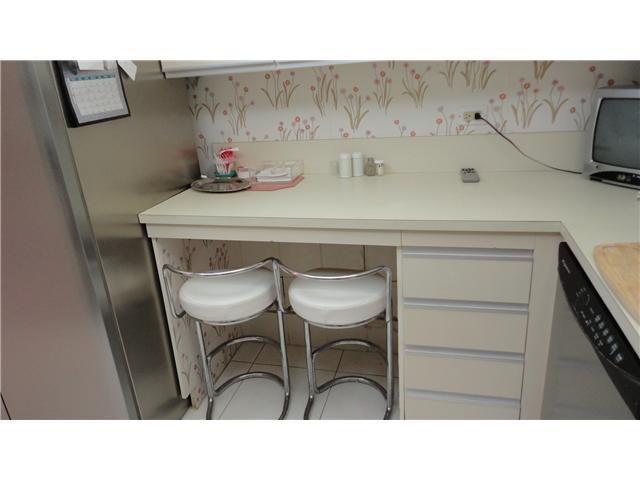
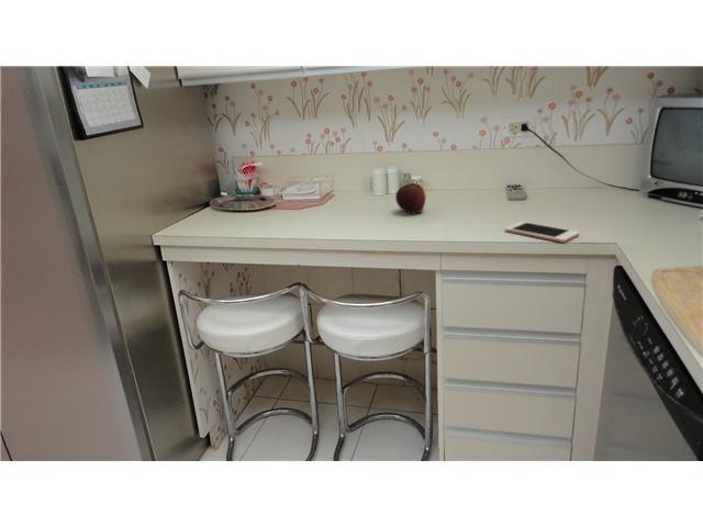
+ fruit [394,182,427,214]
+ cell phone [504,221,580,244]
